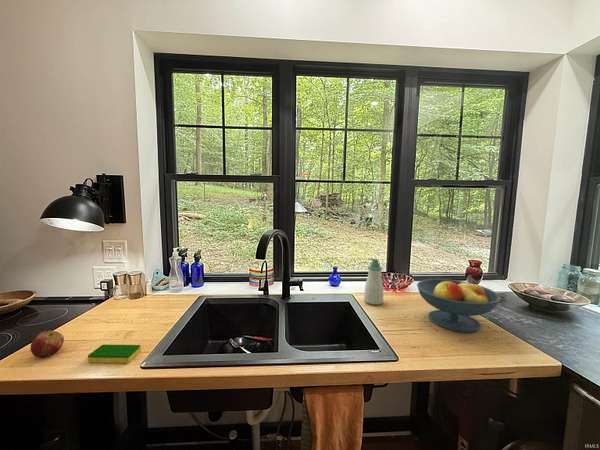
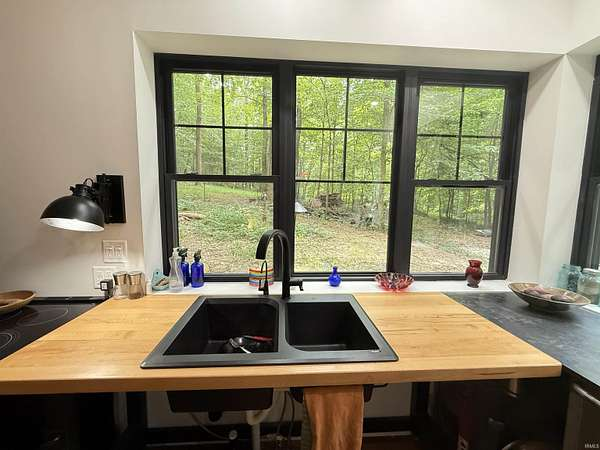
- dish sponge [87,344,142,364]
- apple [30,330,65,359]
- soap bottle [363,257,384,306]
- fruit bowl [416,278,502,333]
